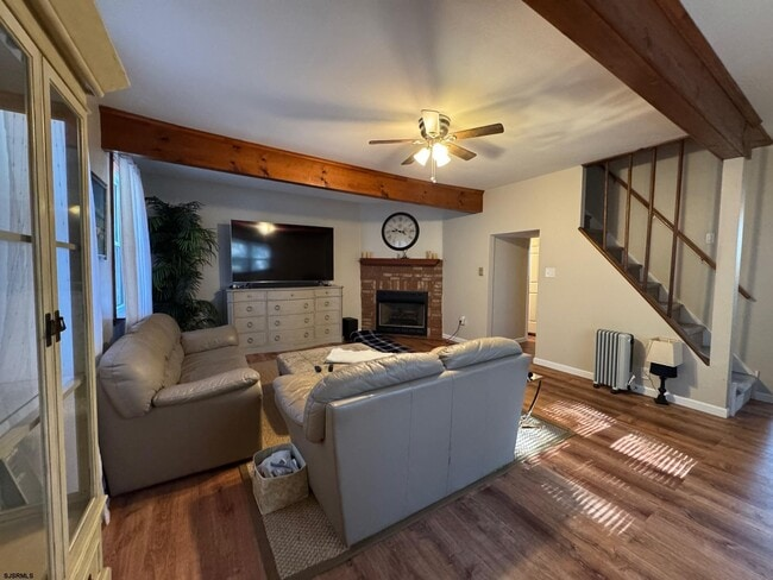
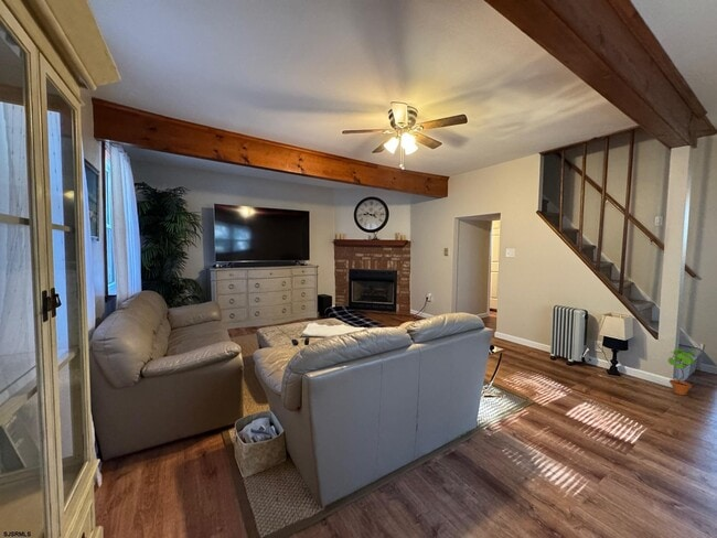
+ potted plant [667,348,697,396]
